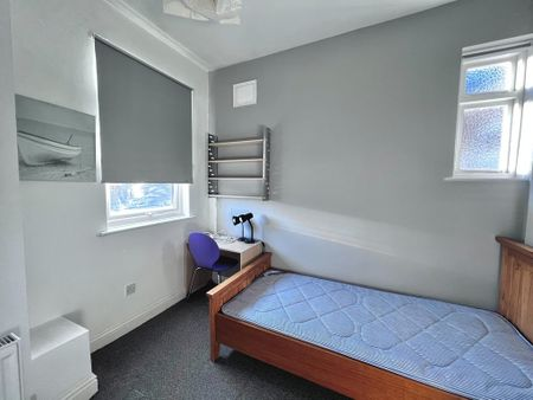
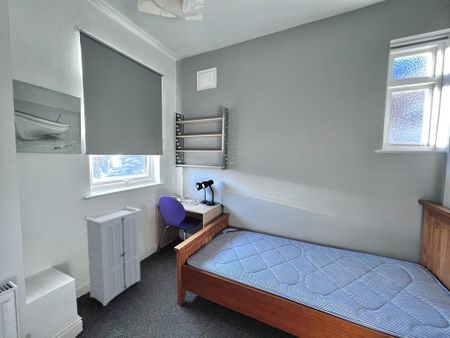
+ storage cabinet [83,204,143,307]
